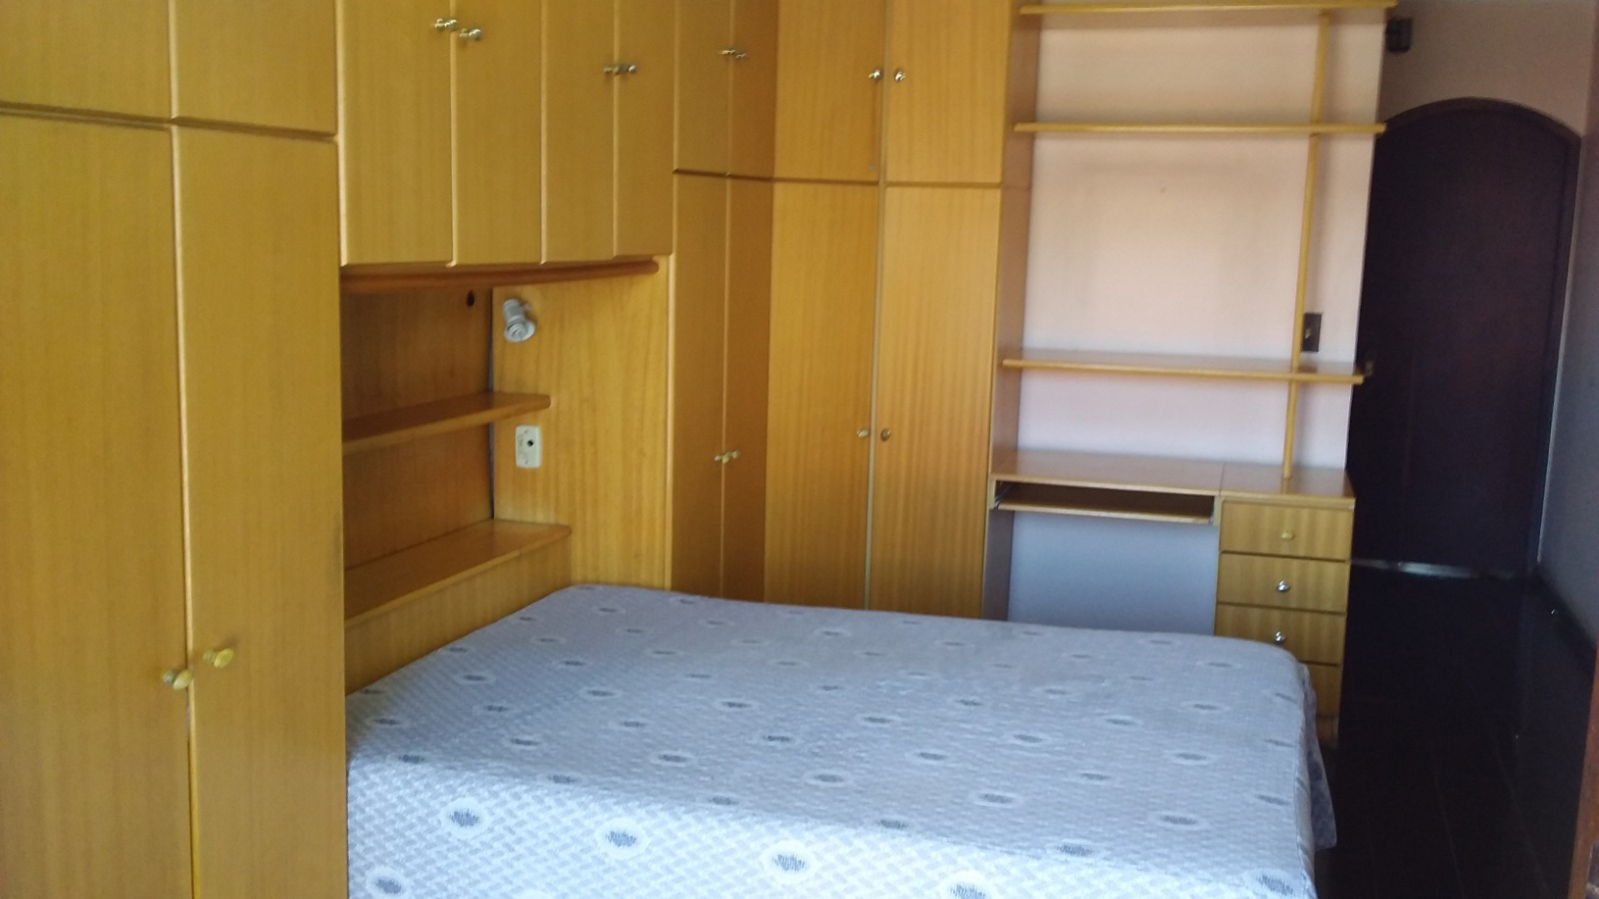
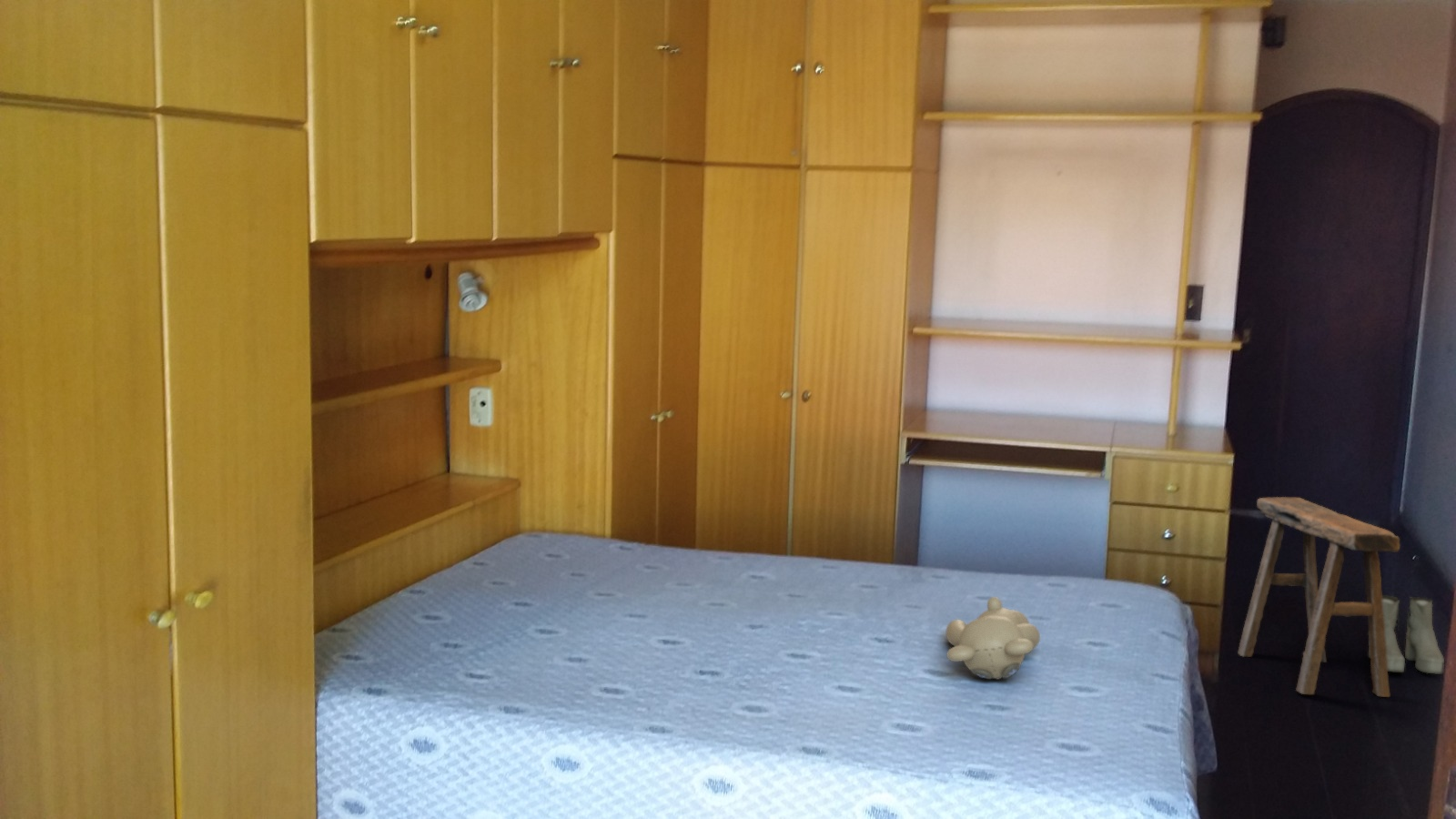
+ teddy bear [945,596,1041,681]
+ stool [1237,496,1400,698]
+ boots [1368,595,1445,675]
